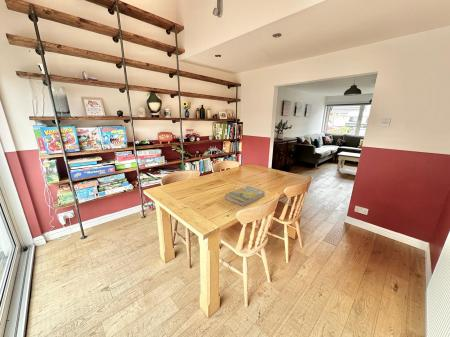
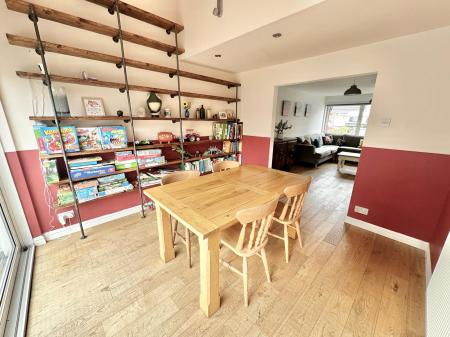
- book [224,185,266,207]
